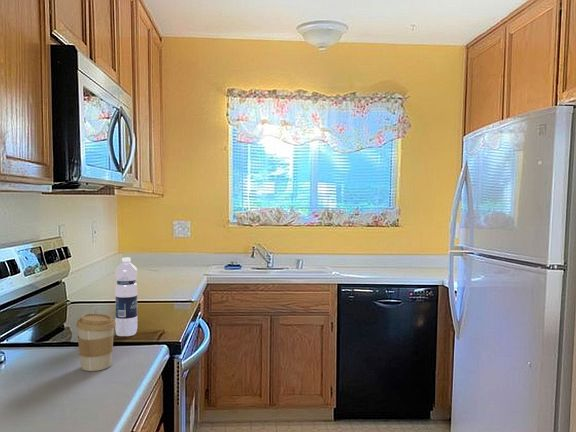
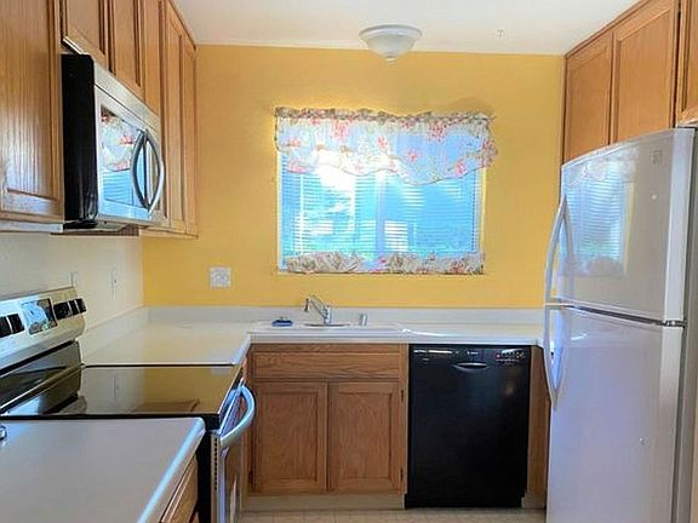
- coffee cup [75,312,116,372]
- water bottle [114,257,138,337]
